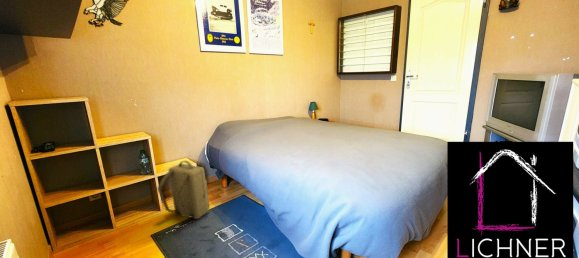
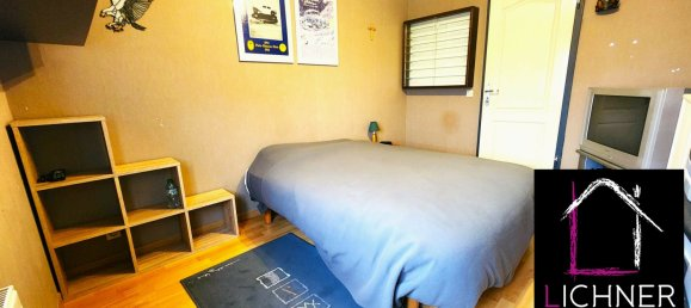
- backpack [156,160,211,220]
